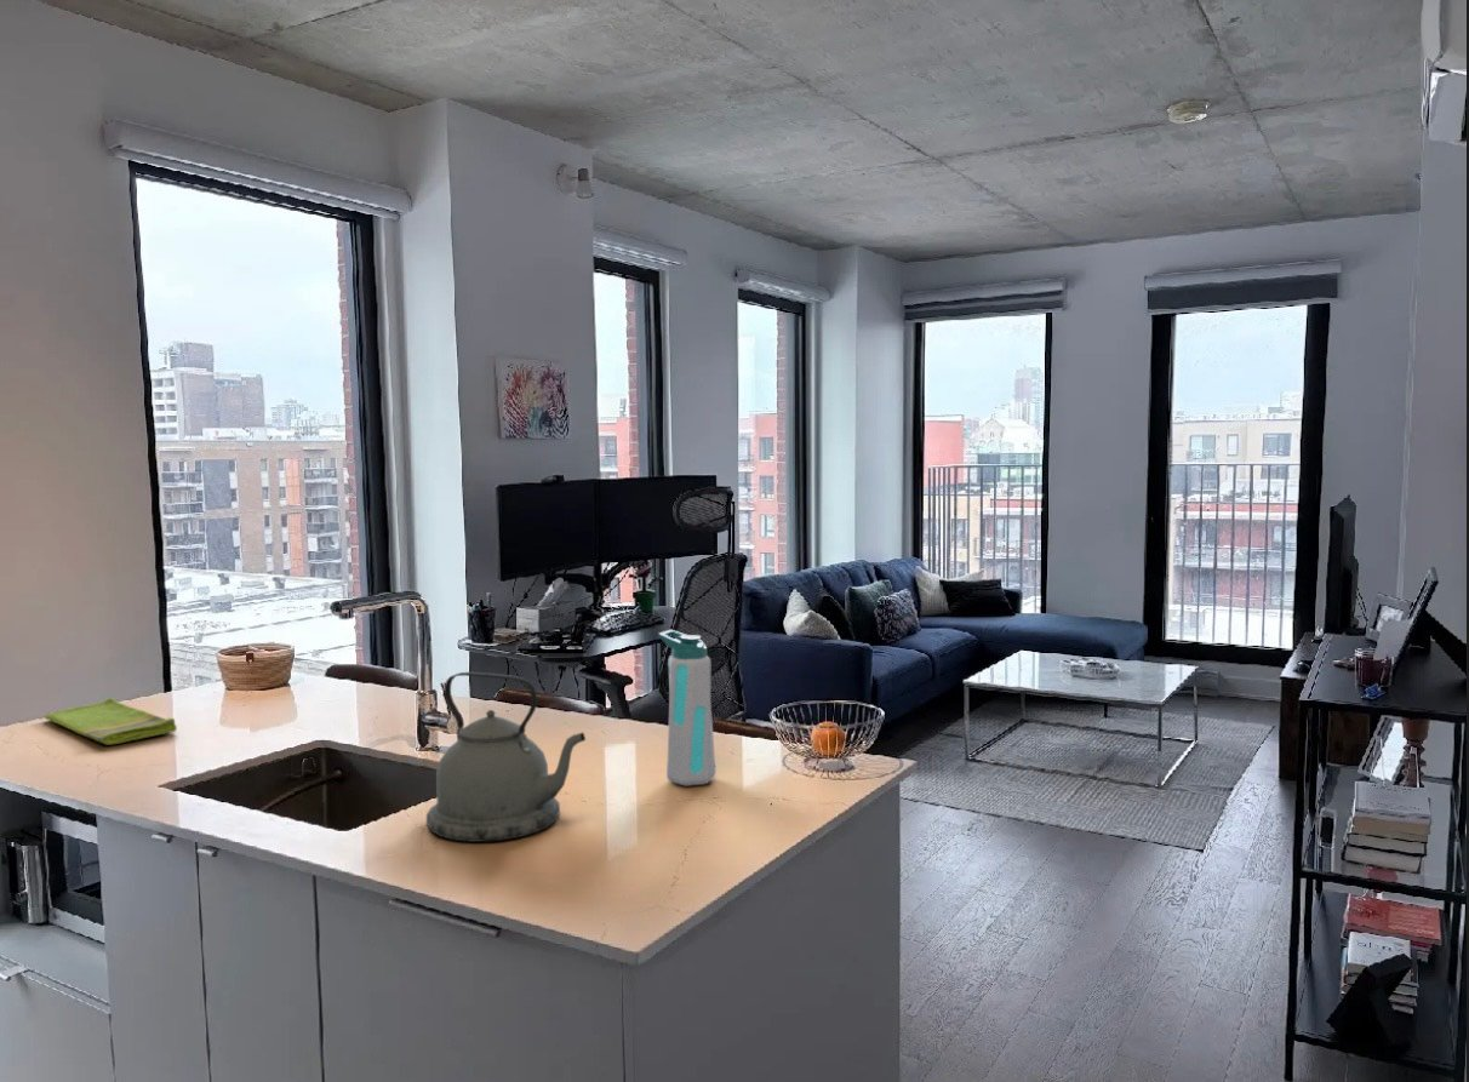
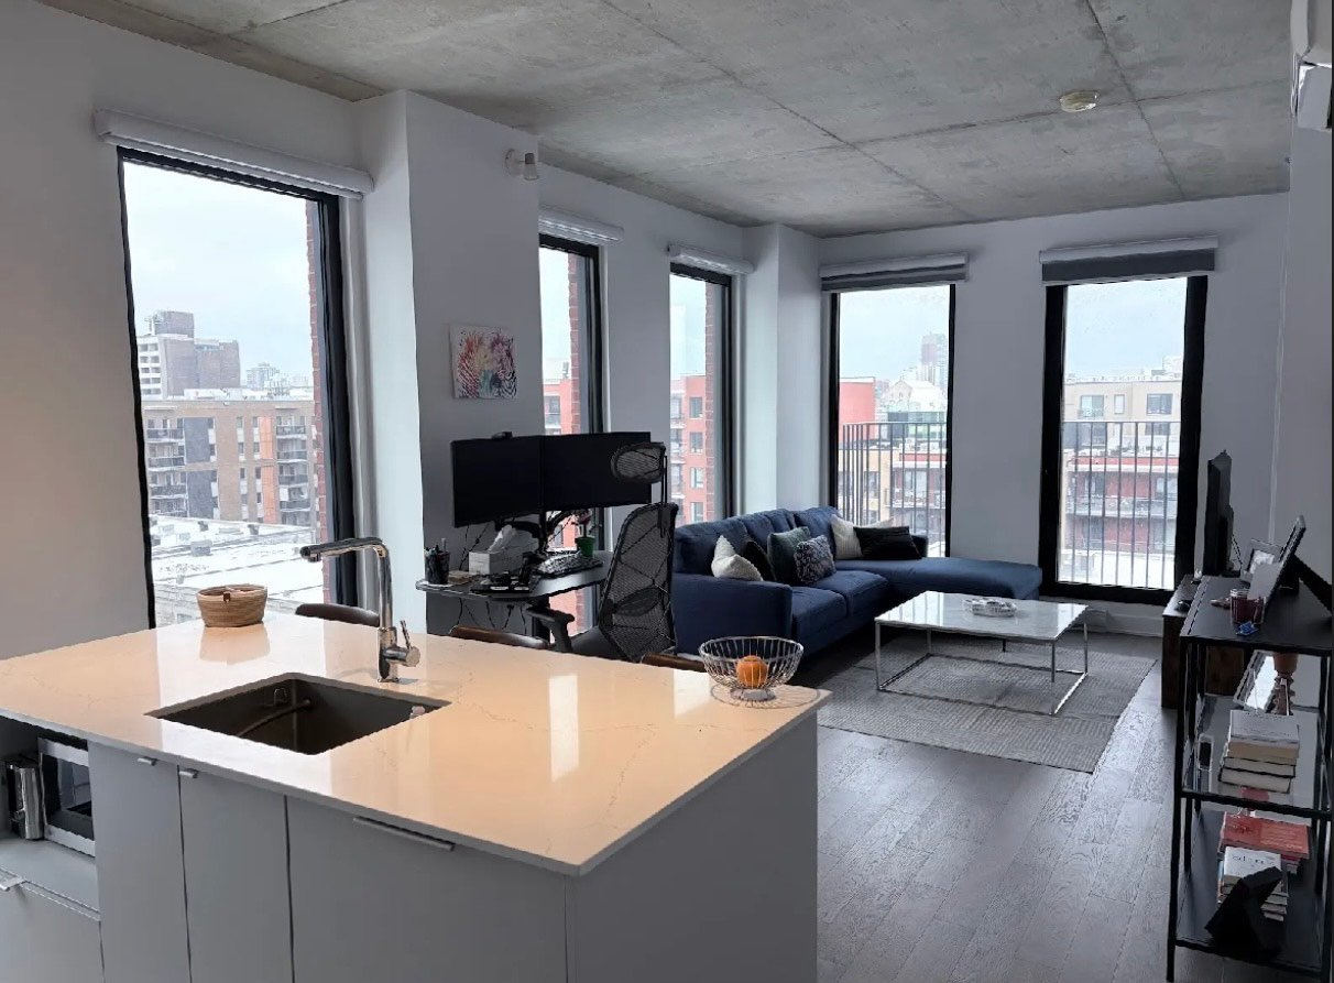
- dish towel [44,697,178,746]
- water bottle [657,629,718,788]
- kettle [425,671,587,843]
